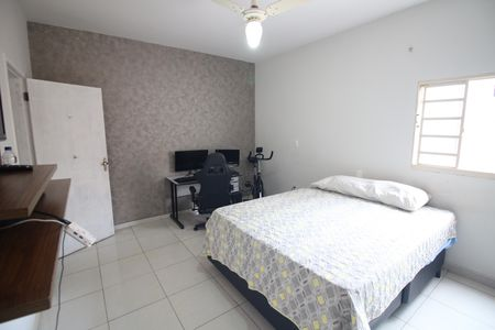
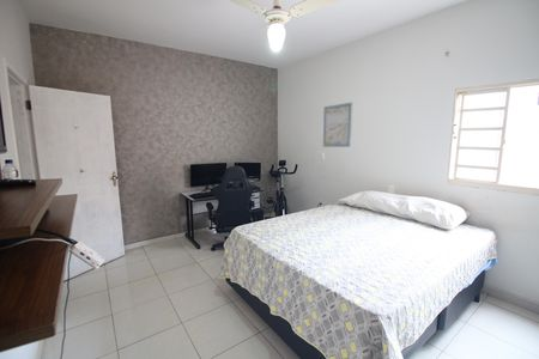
+ wall art [322,102,353,148]
